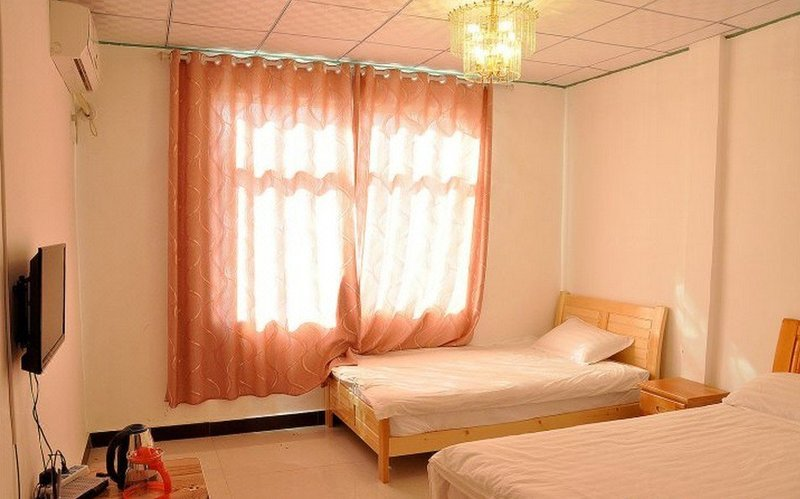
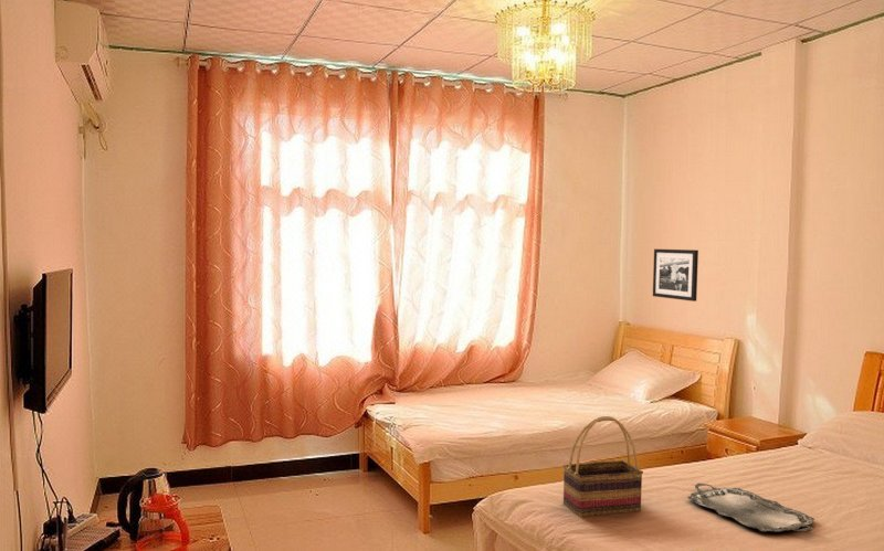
+ picture frame [652,248,699,303]
+ serving tray [686,483,815,533]
+ woven basket [562,415,644,518]
